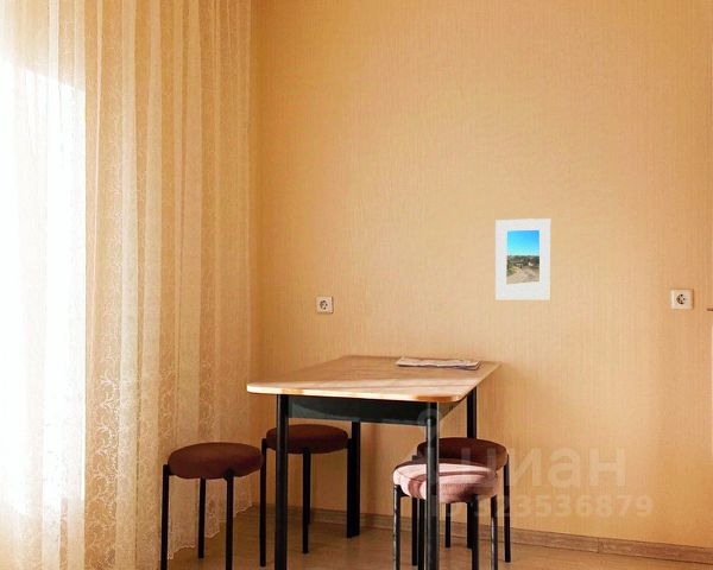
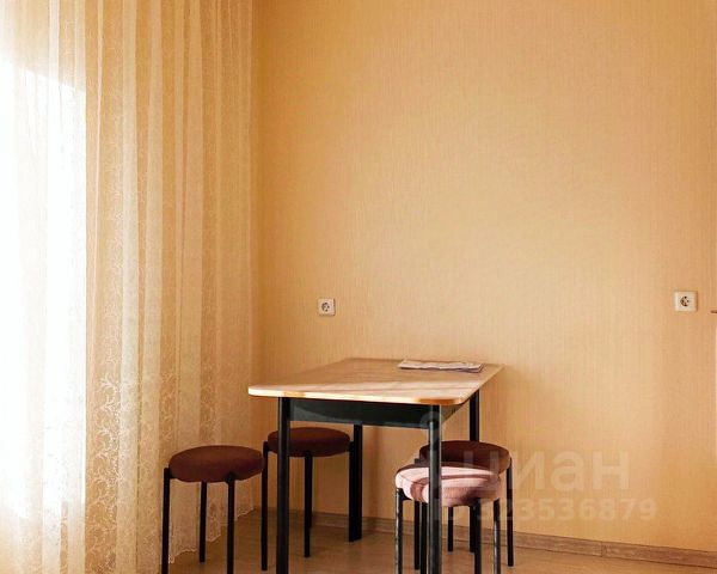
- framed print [494,217,553,302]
